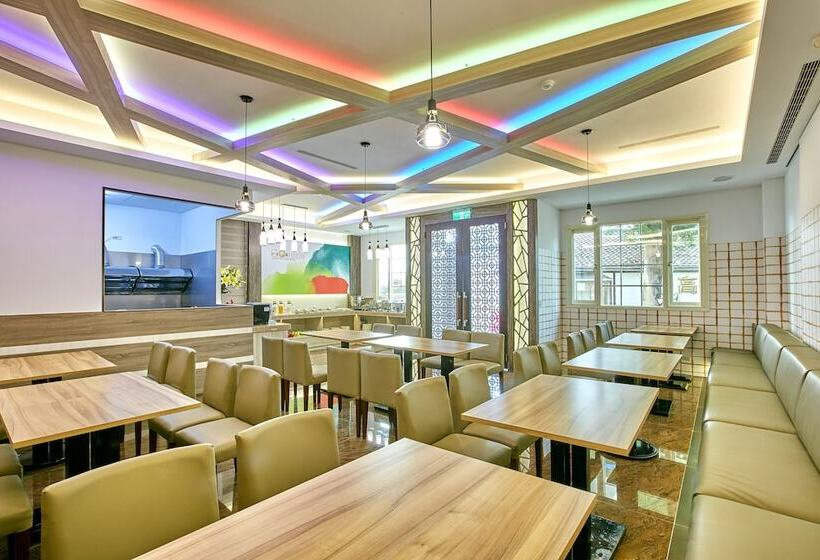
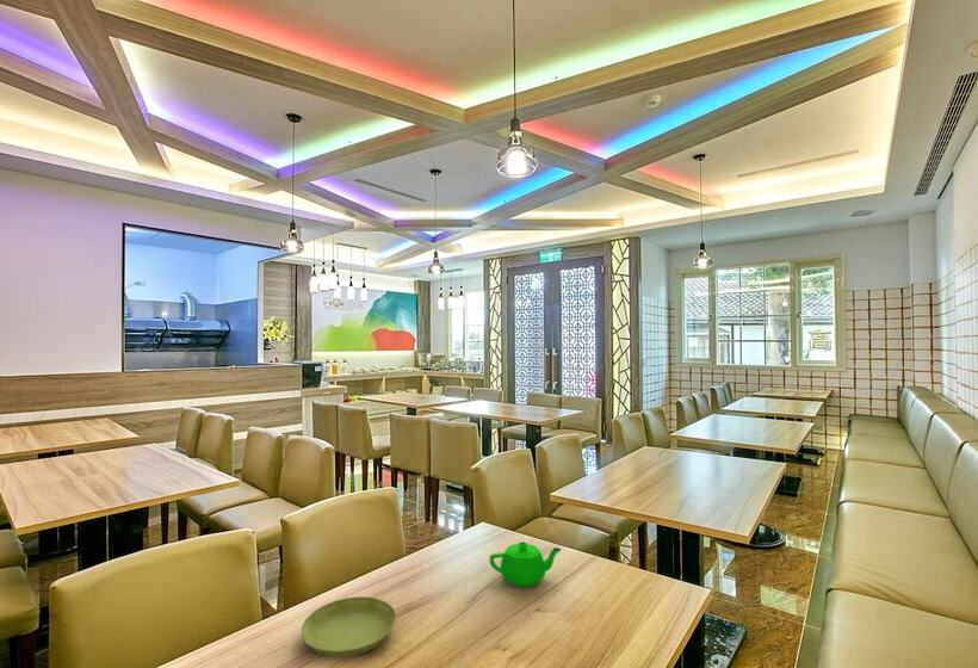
+ saucer [301,595,397,658]
+ teapot [489,540,562,588]
